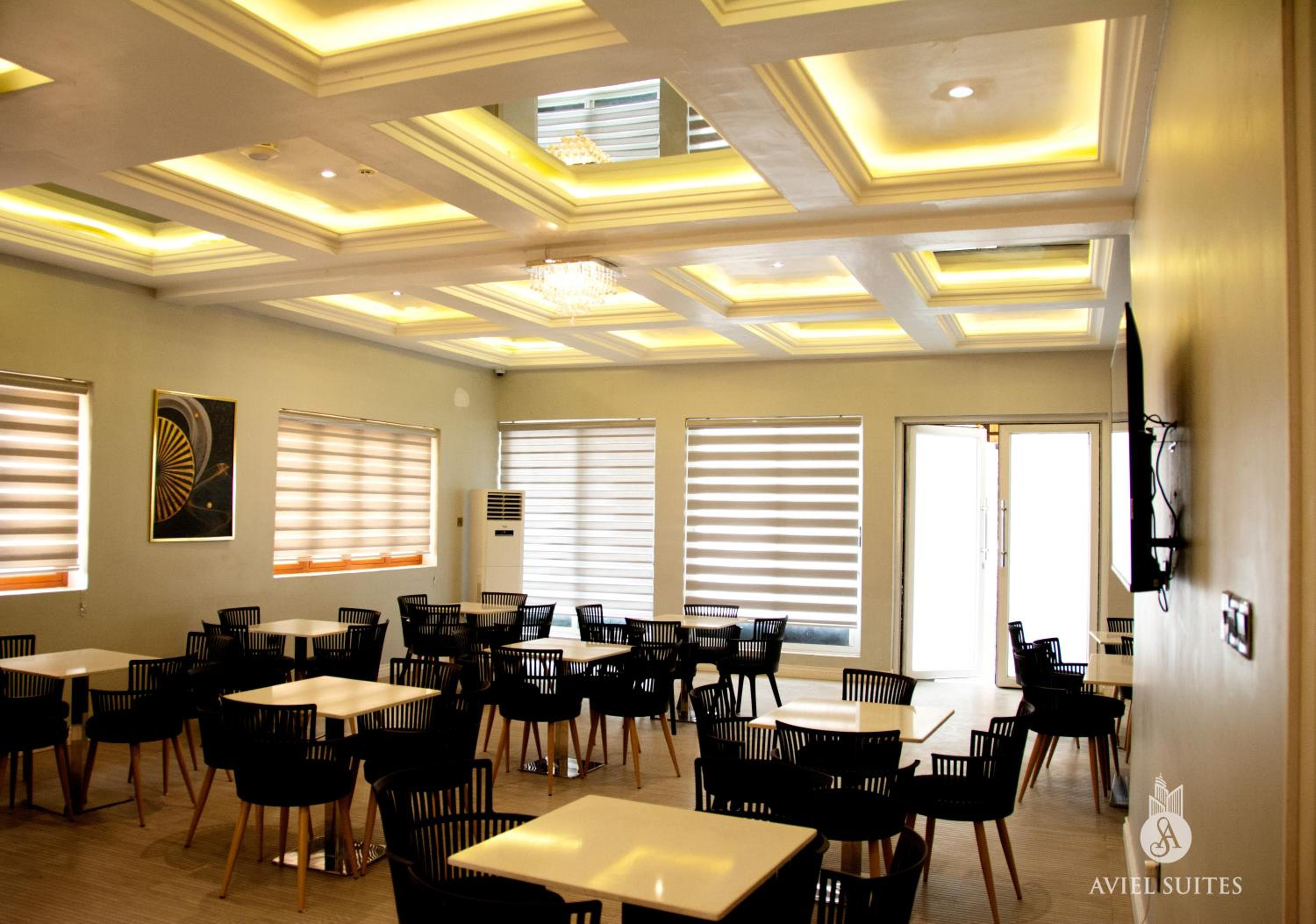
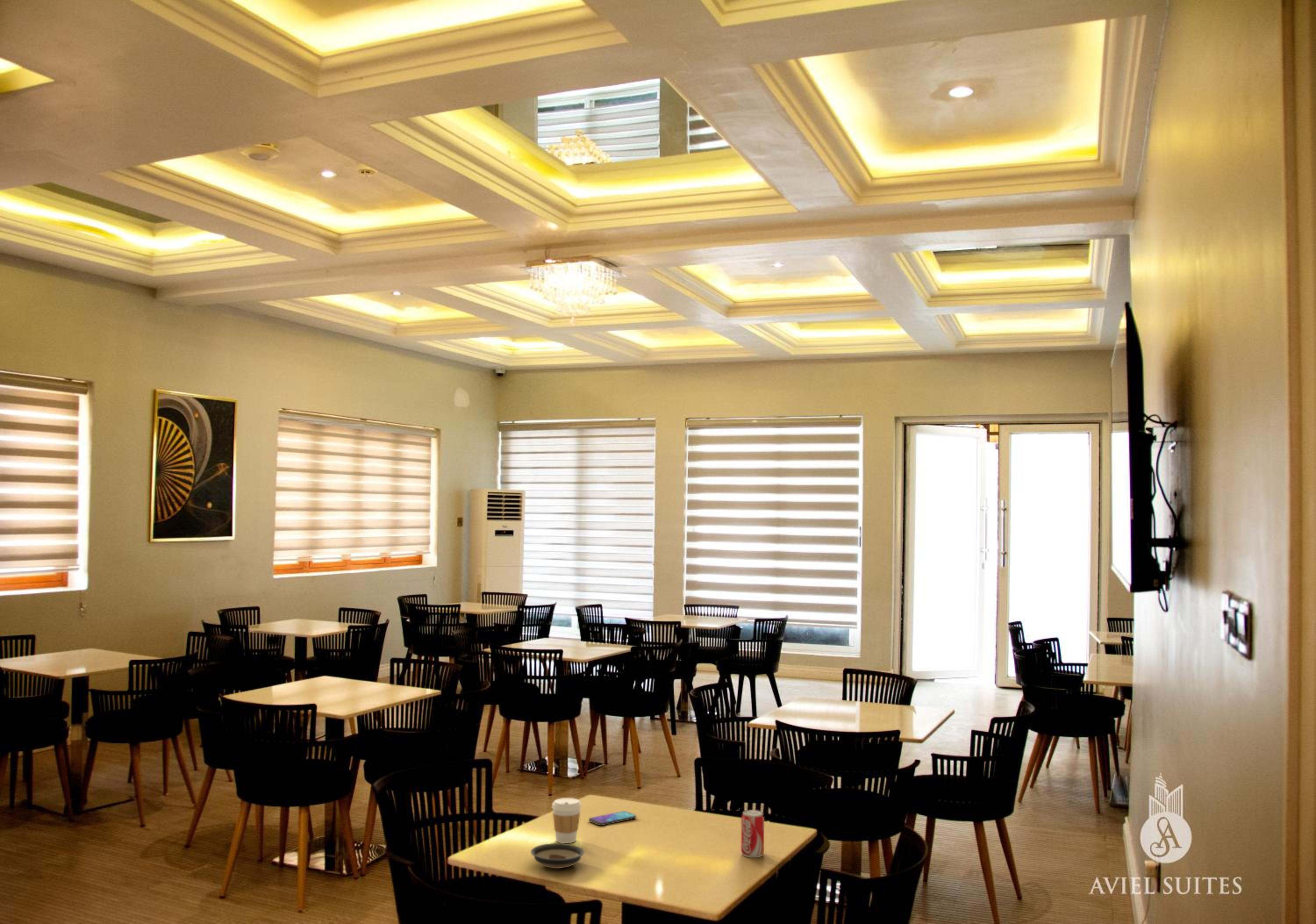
+ saucer [530,843,585,869]
+ beverage can [740,809,765,858]
+ coffee cup [552,798,582,844]
+ smartphone [588,810,637,826]
